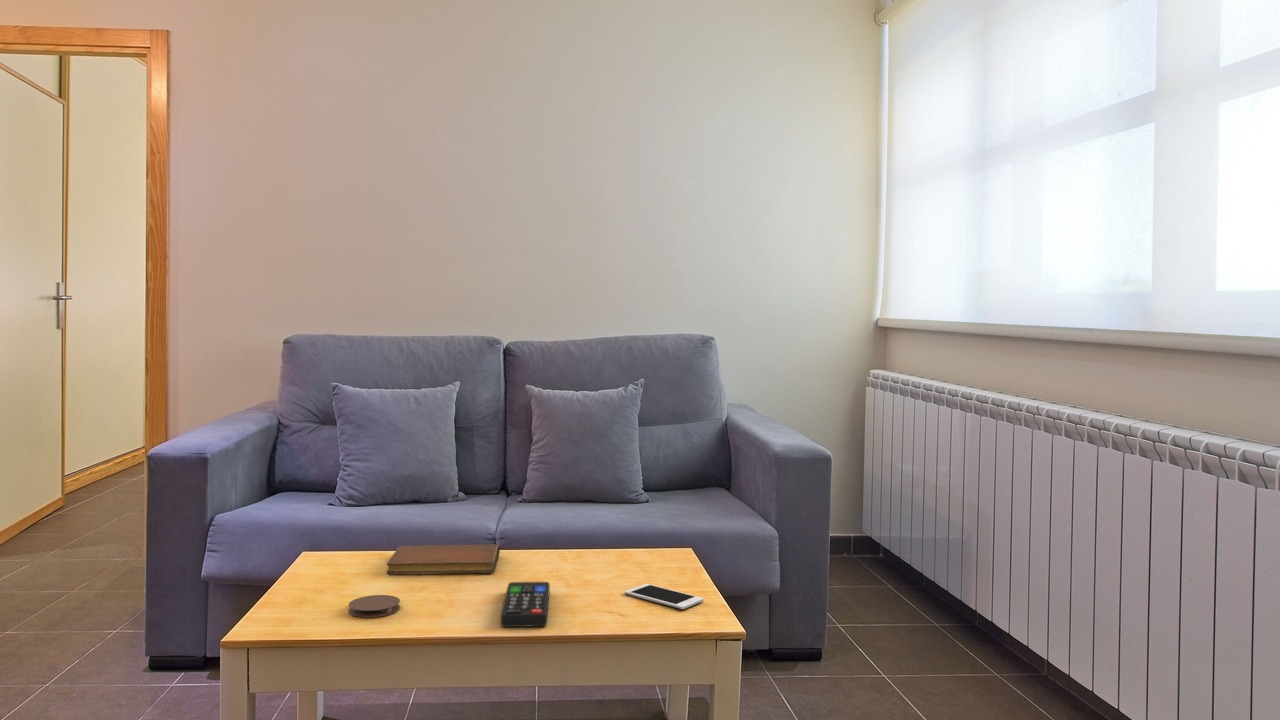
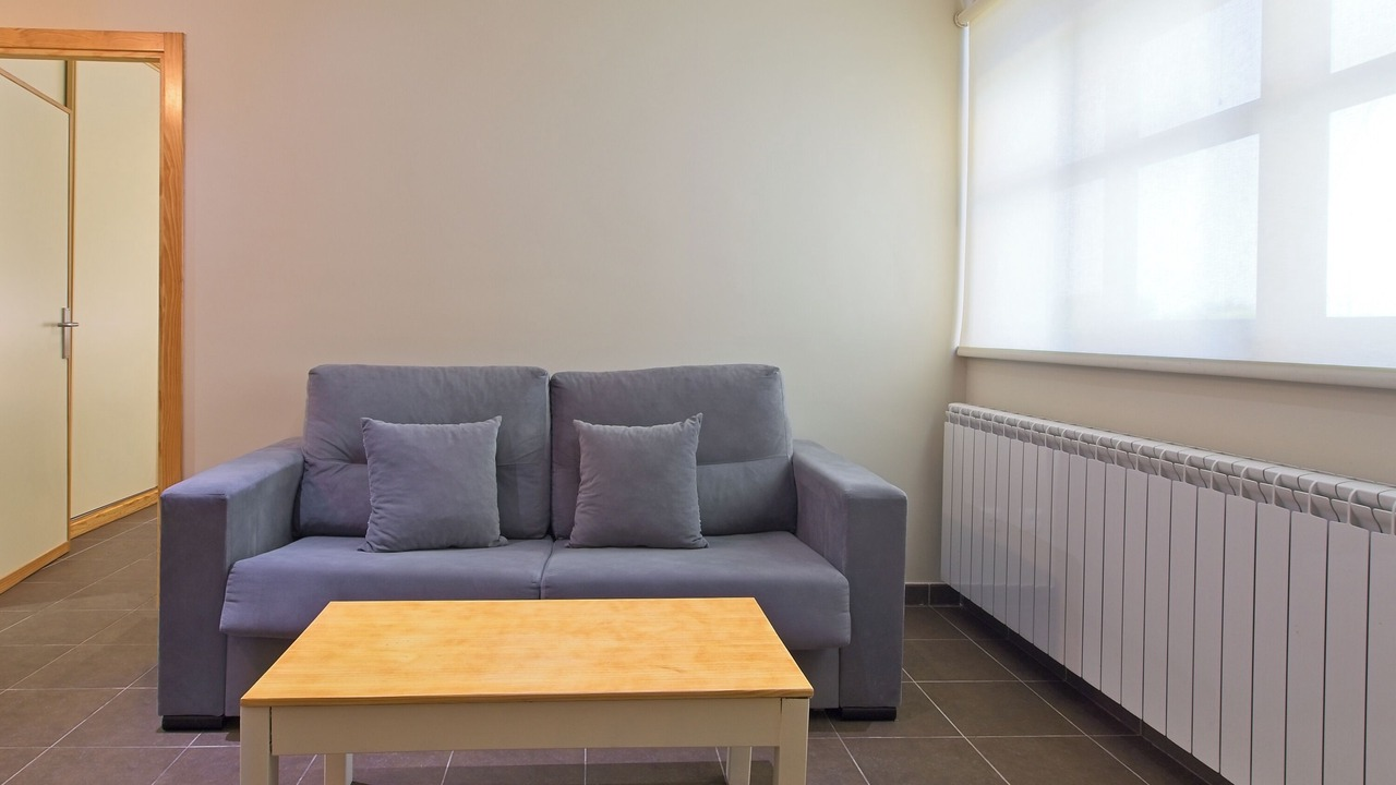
- cell phone [624,583,704,610]
- remote control [500,581,551,628]
- coaster [348,594,401,618]
- notebook [386,543,501,575]
